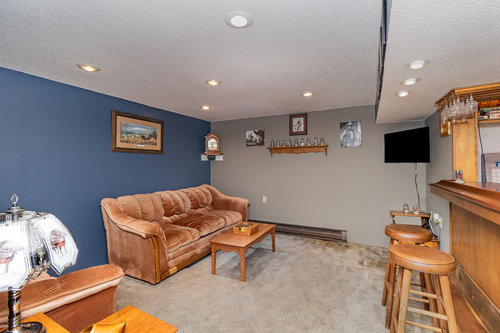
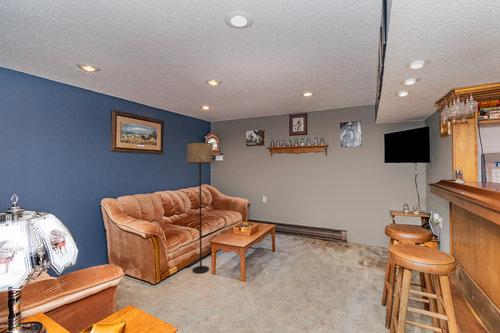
+ floor lamp [186,141,213,274]
